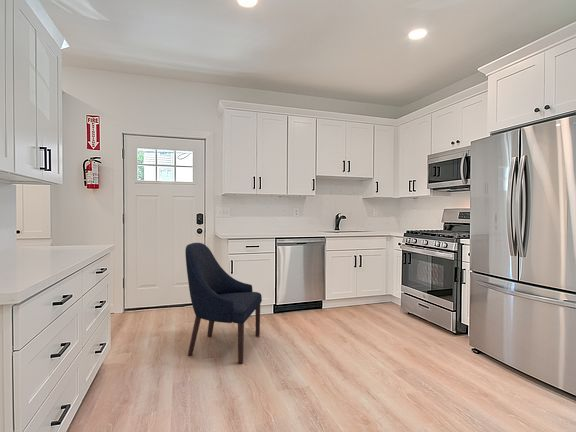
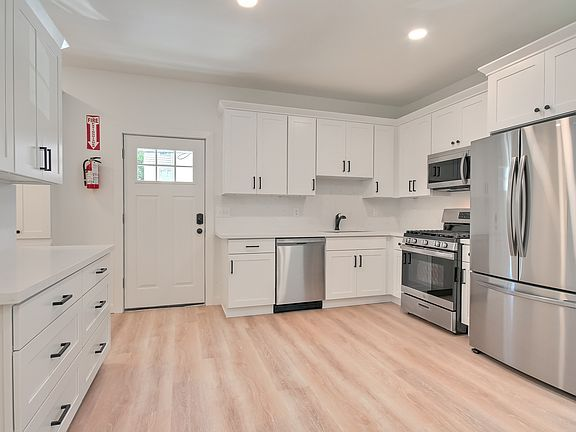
- chair [184,242,263,365]
